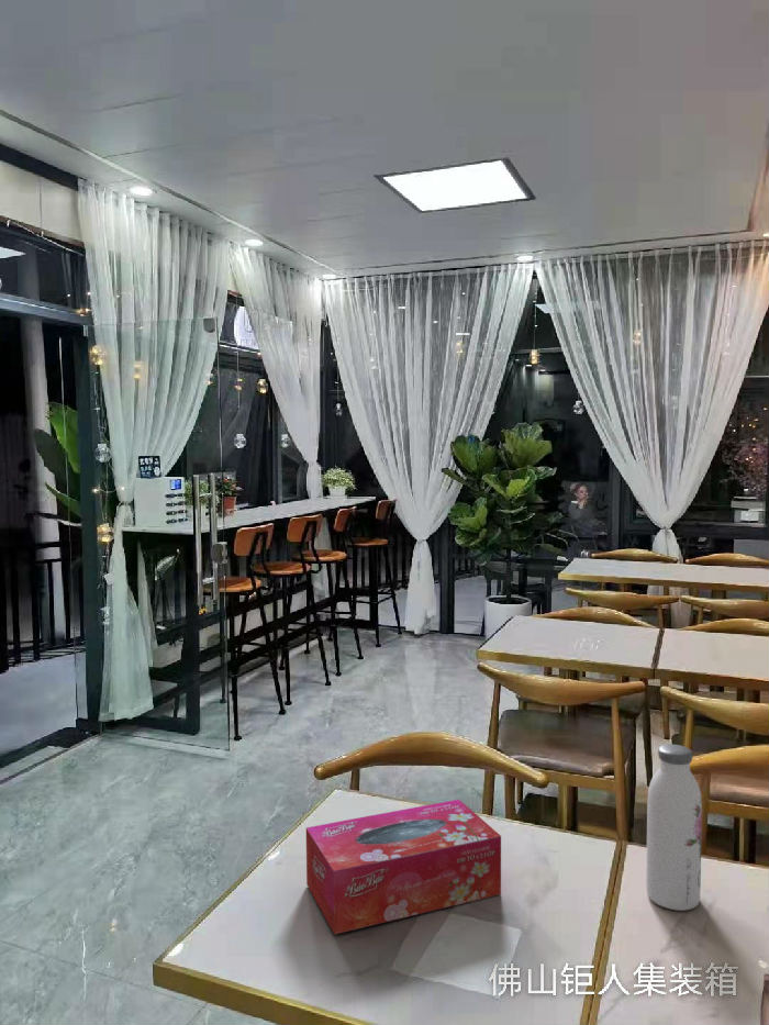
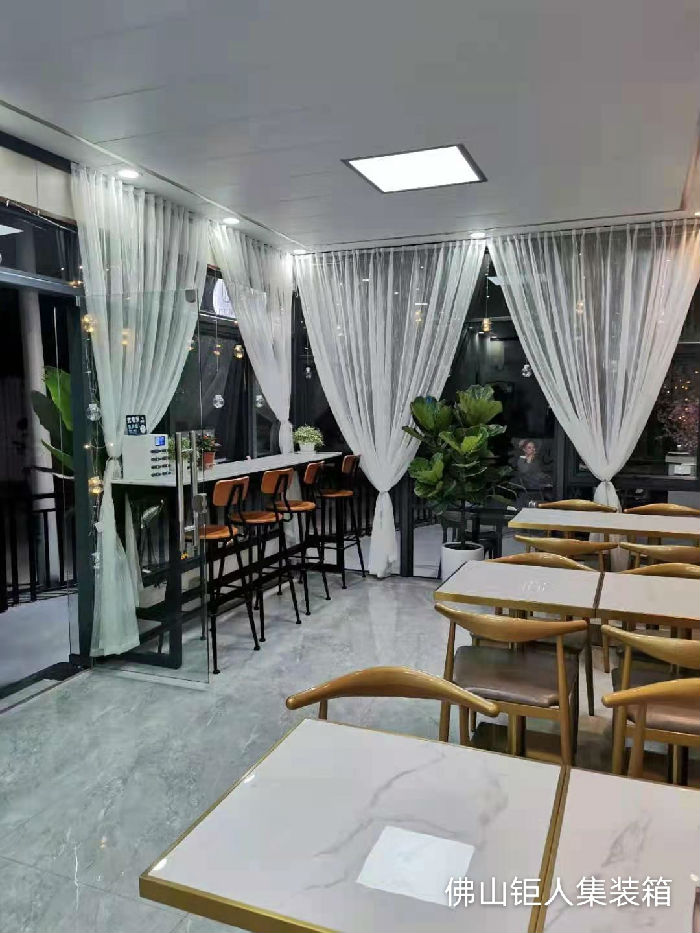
- tissue box [305,799,502,935]
- water bottle [645,744,703,912]
